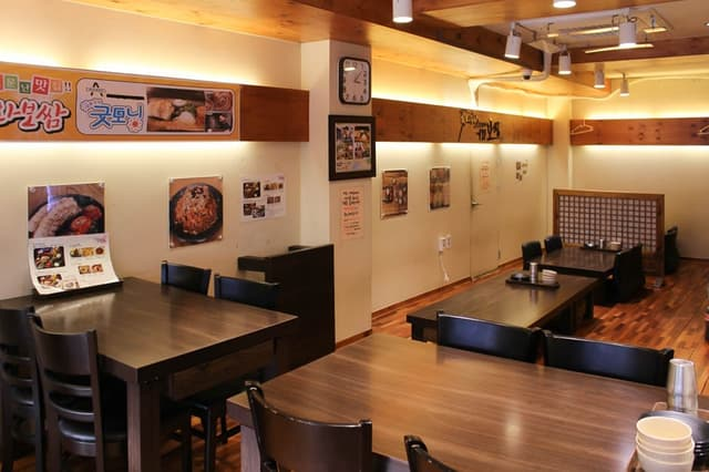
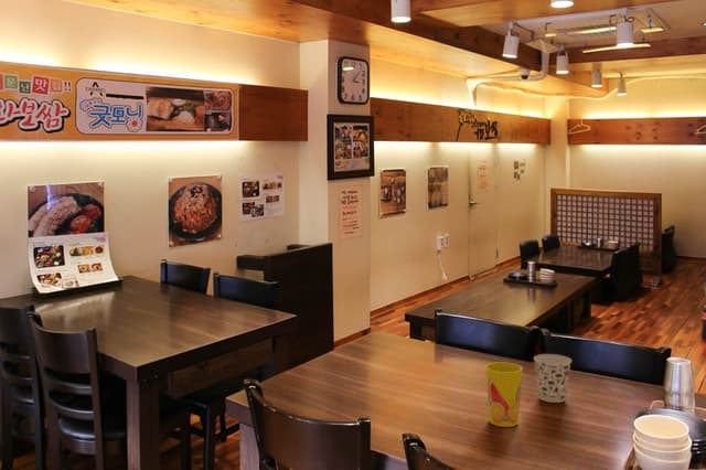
+ cup [484,362,524,428]
+ cup [533,353,573,404]
